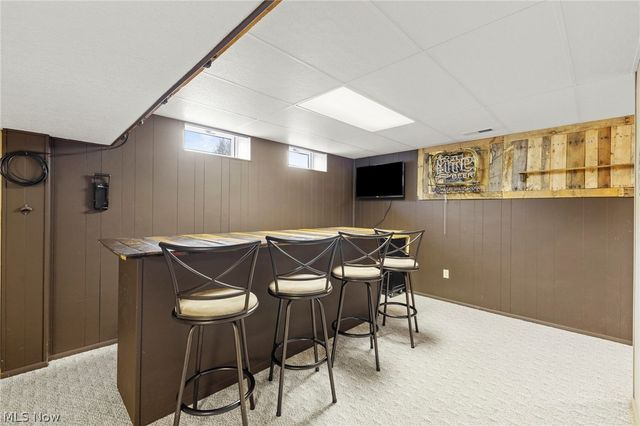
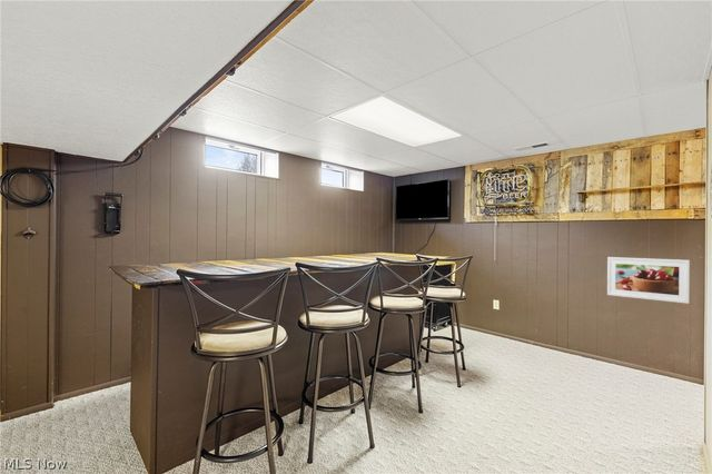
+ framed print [606,256,691,305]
